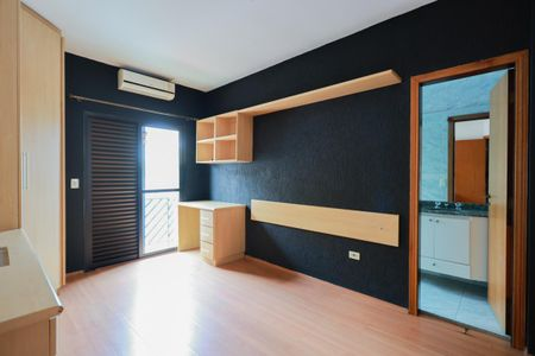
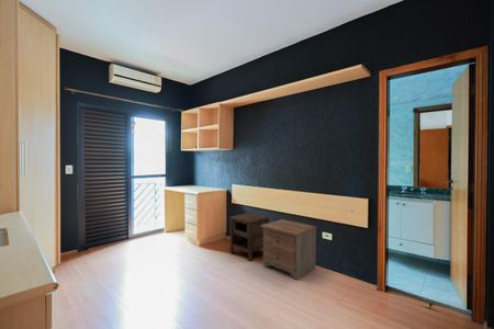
+ nightstand [261,218,318,281]
+ nightstand [228,212,271,262]
